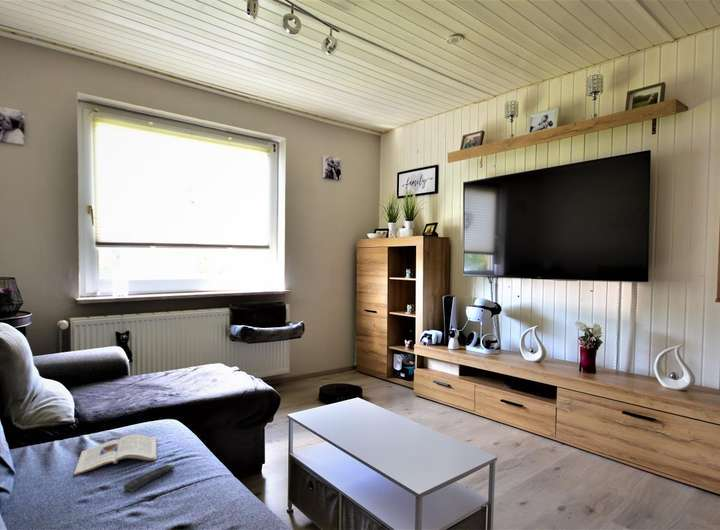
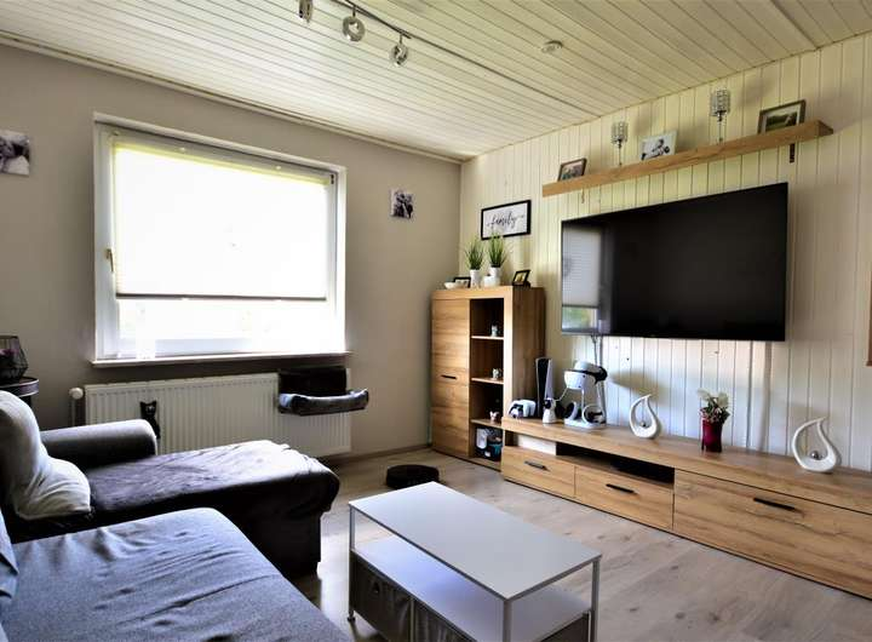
- magazine [73,433,157,476]
- remote control [123,464,176,493]
